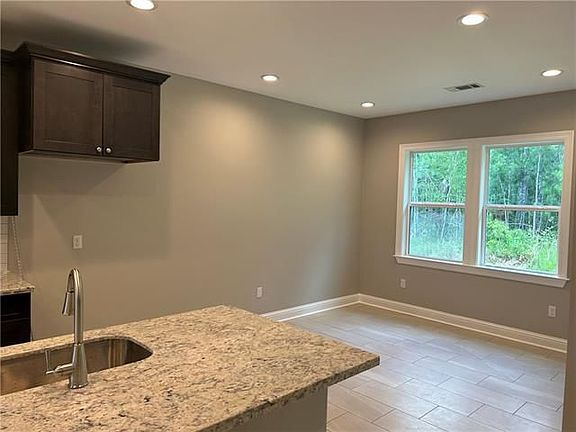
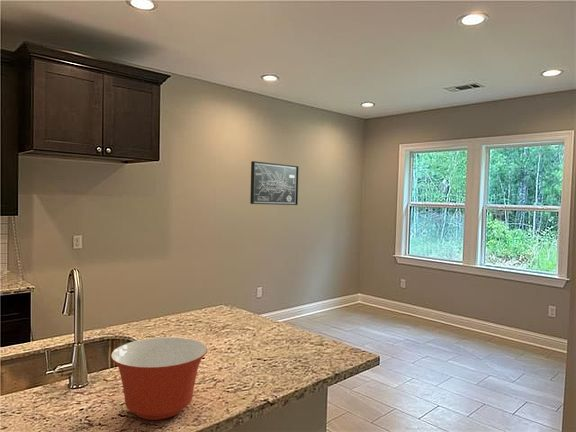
+ wall art [249,160,300,206]
+ mixing bowl [110,336,208,421]
